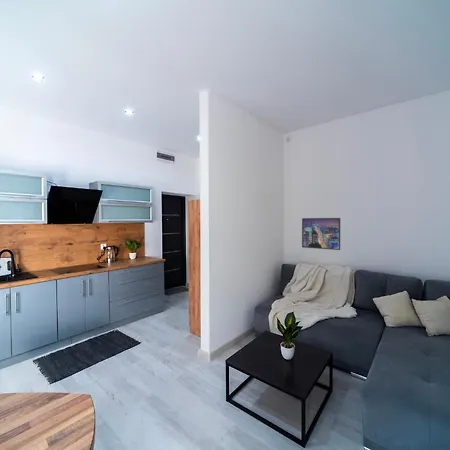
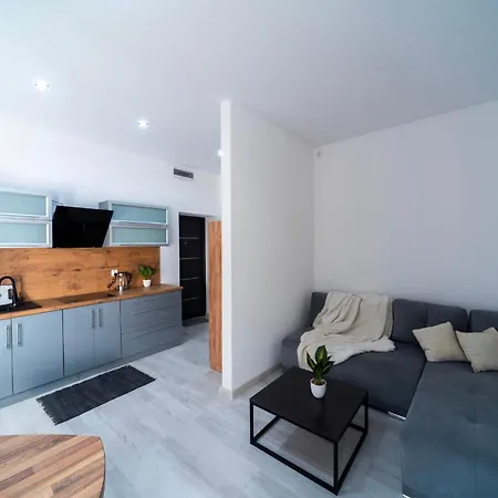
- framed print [301,217,341,251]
